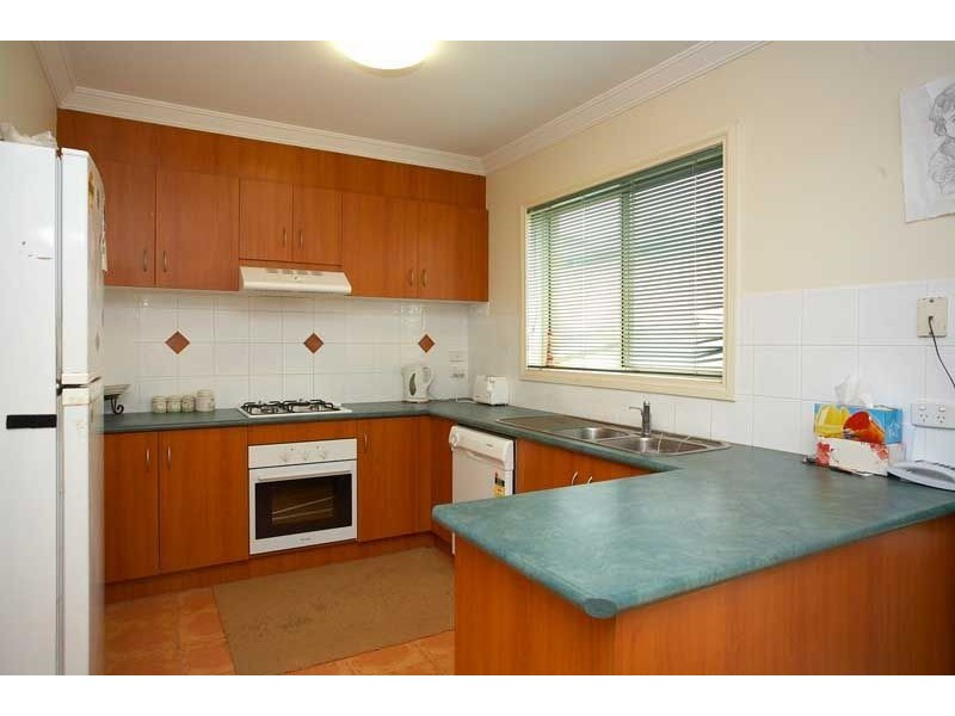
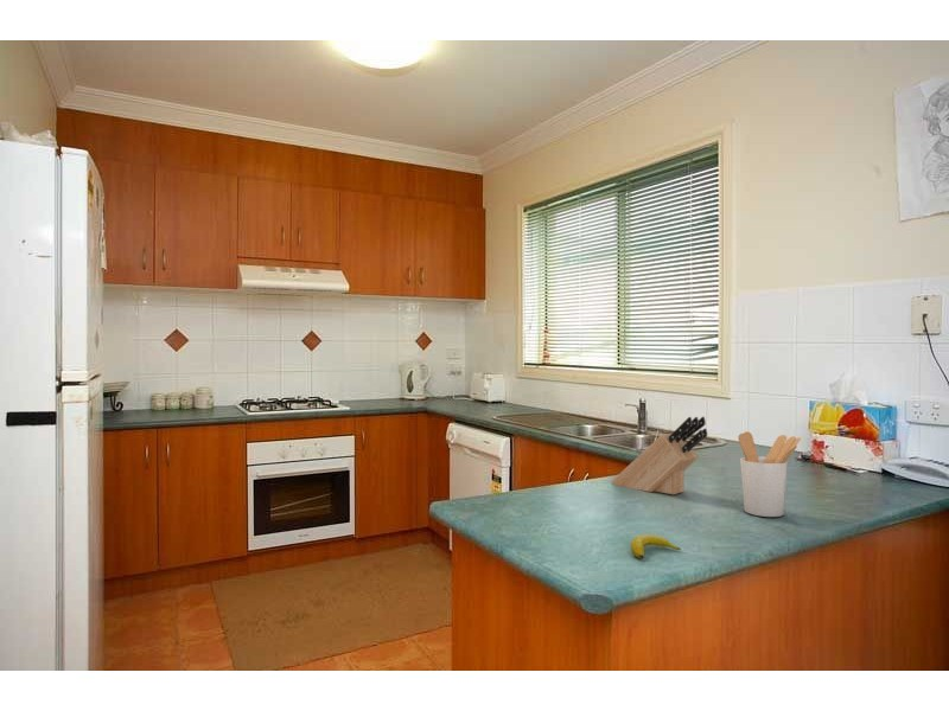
+ knife block [610,416,708,495]
+ banana [630,533,682,559]
+ utensil holder [737,430,802,518]
